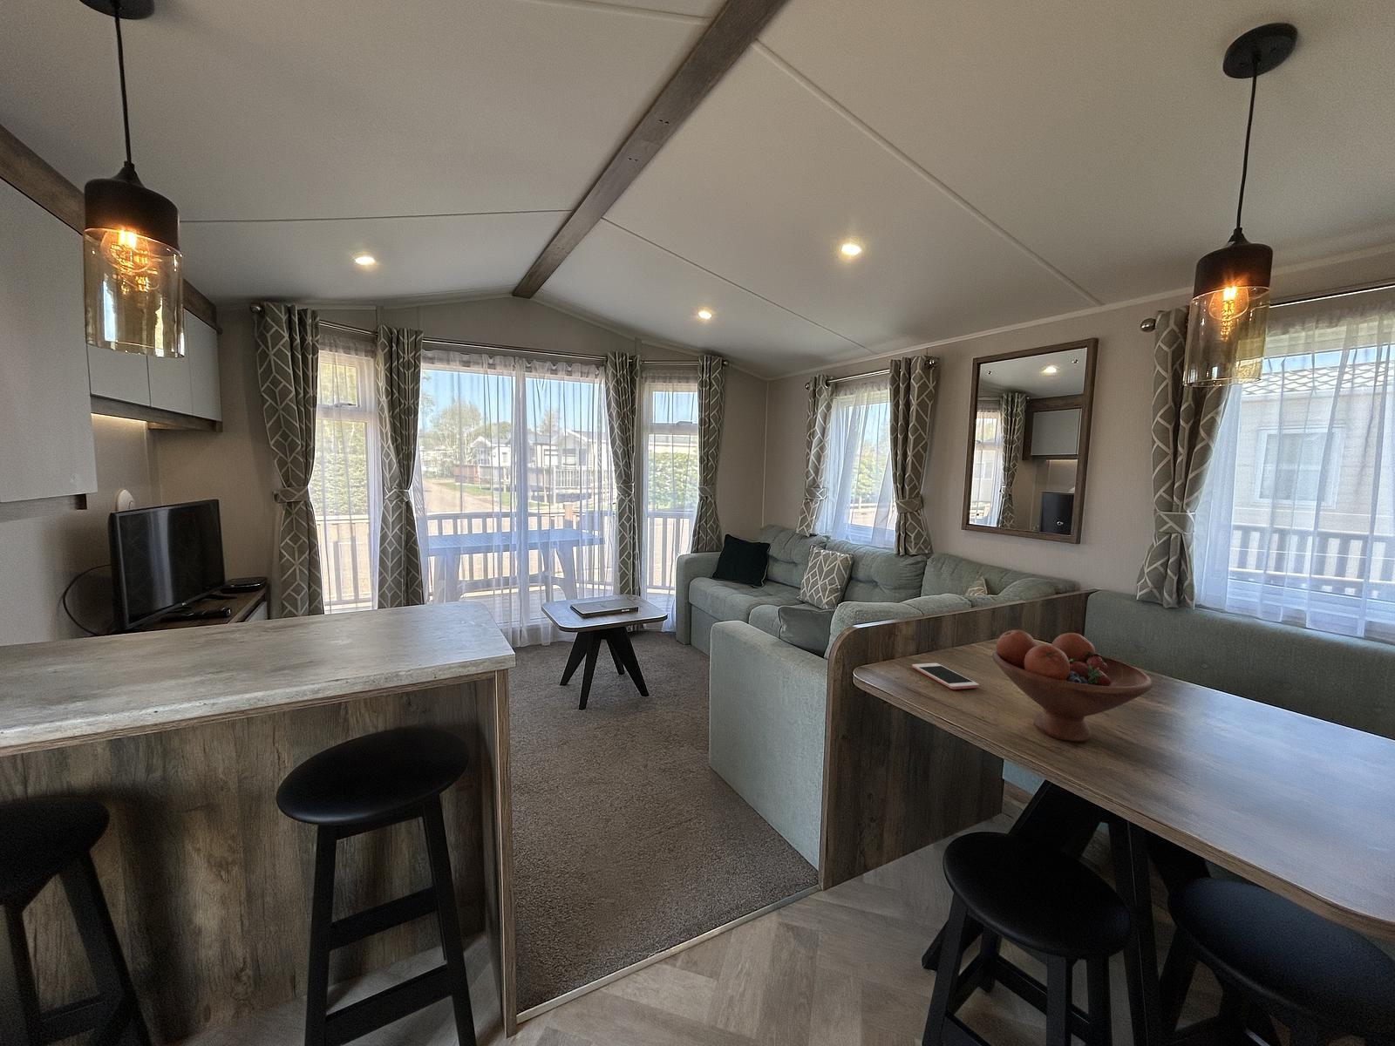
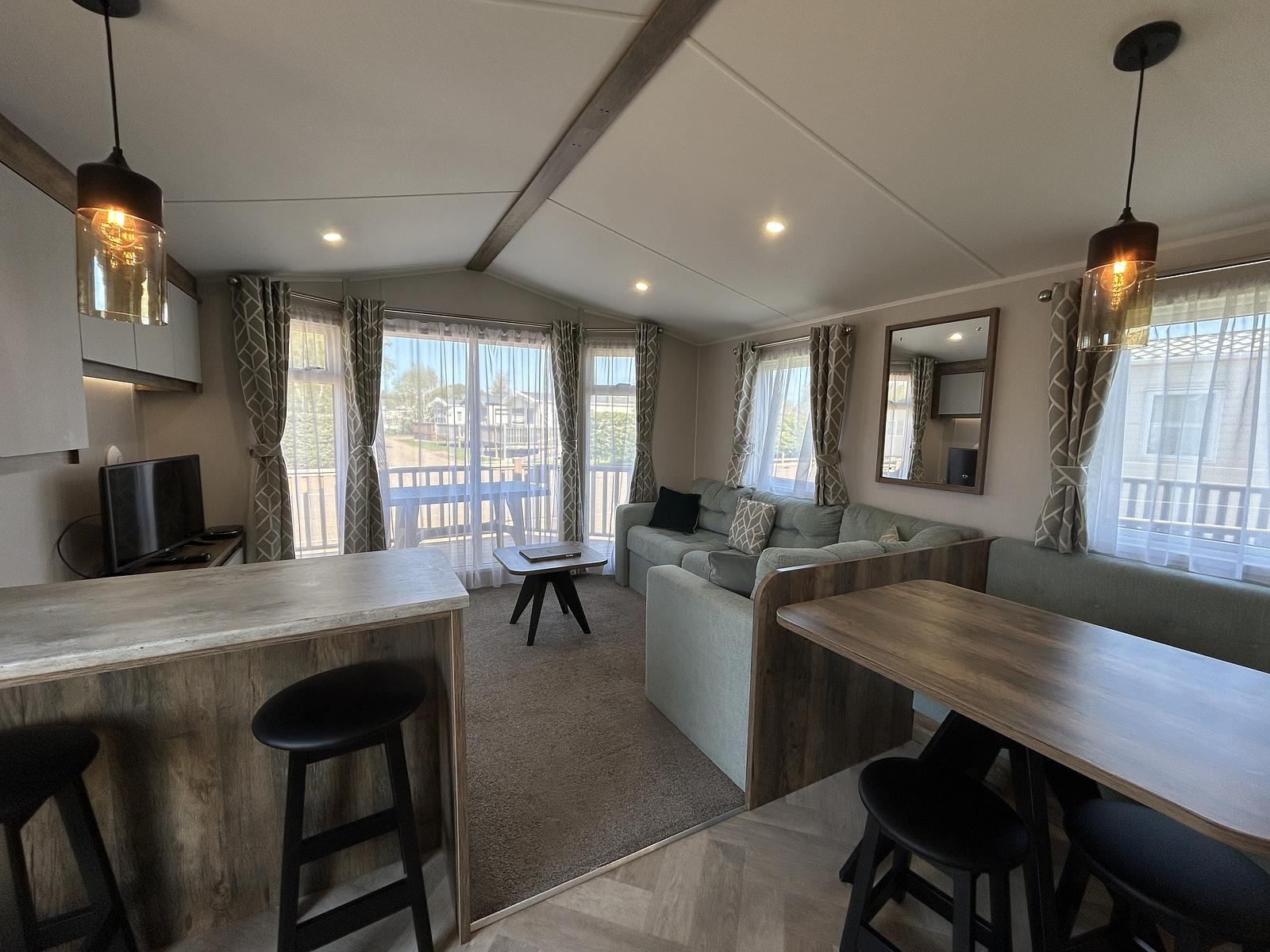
- fruit bowl [991,630,1153,743]
- cell phone [911,663,980,690]
